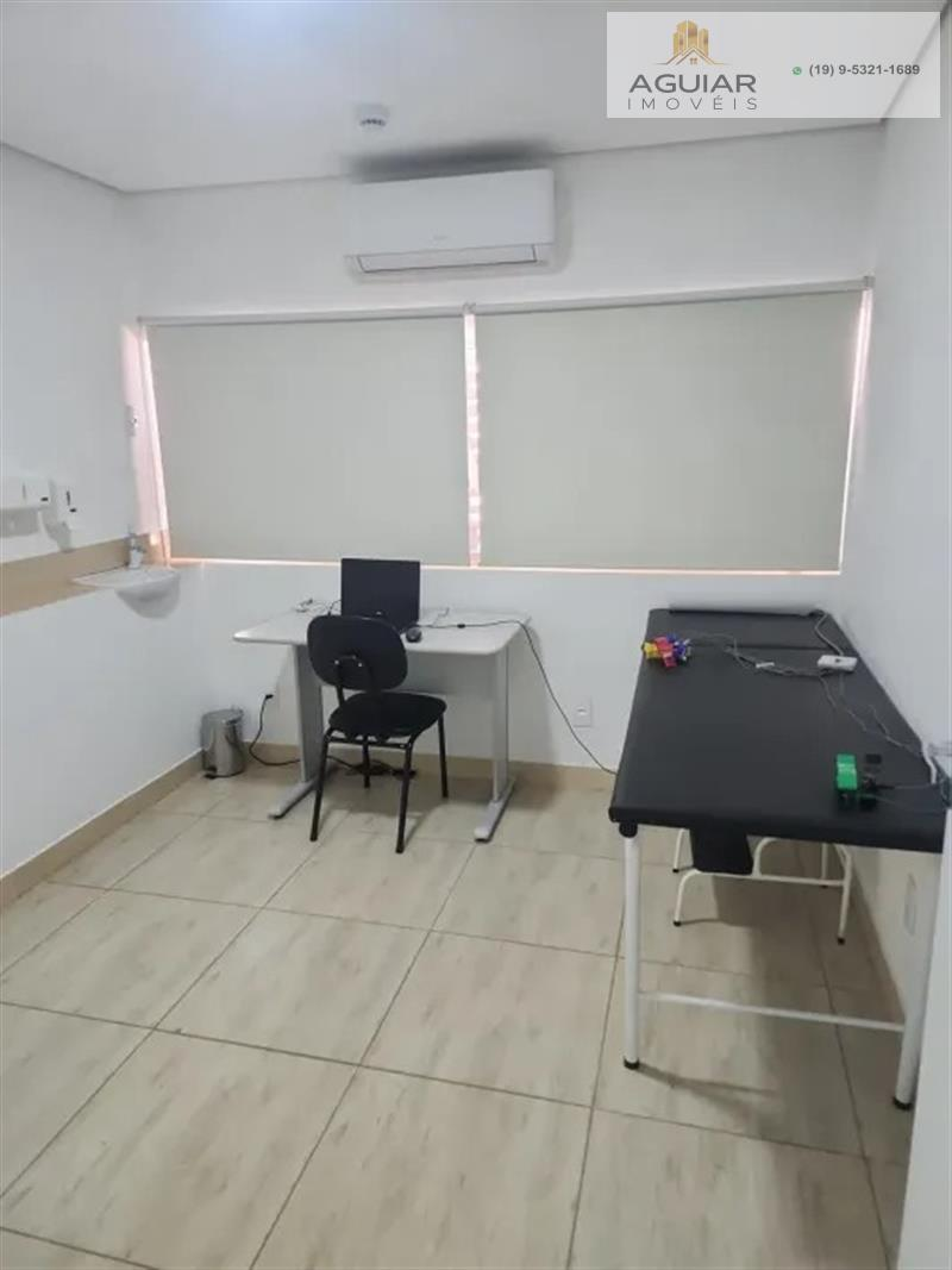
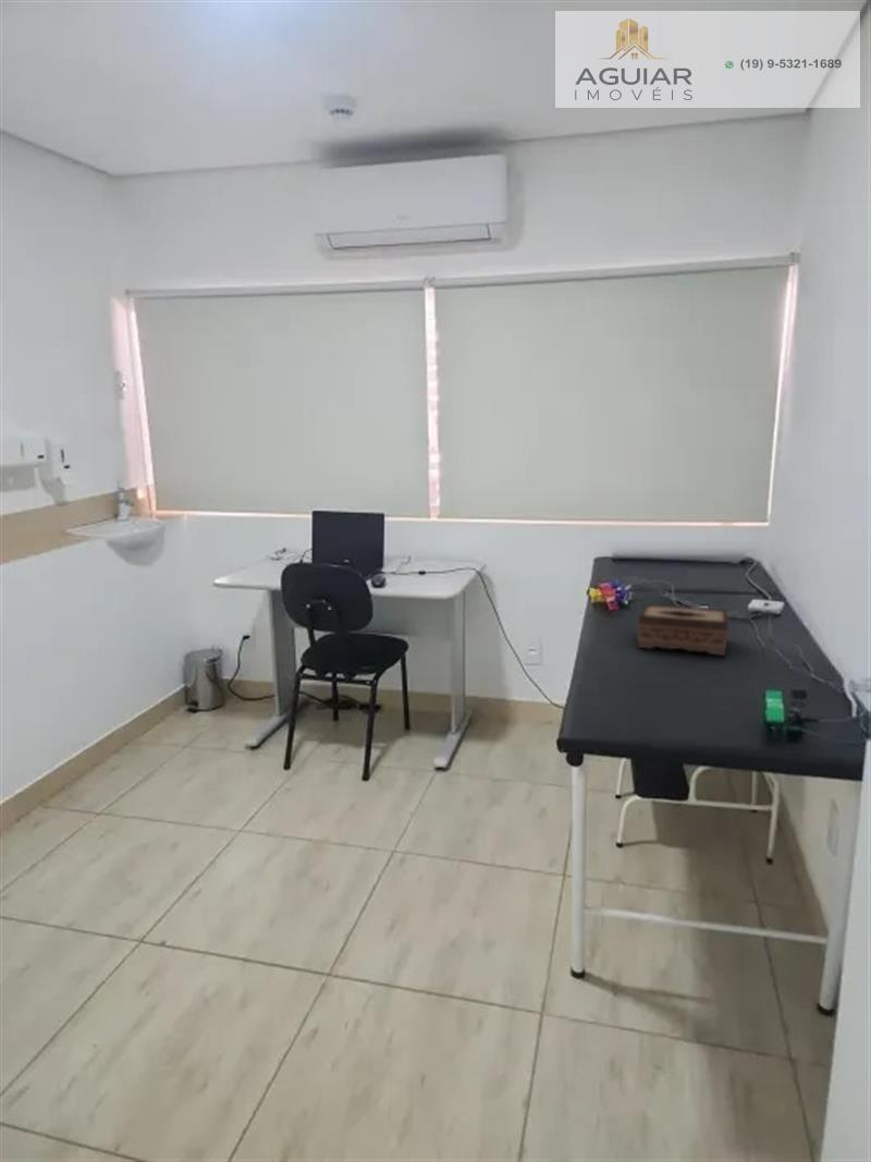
+ tissue box [636,602,729,657]
